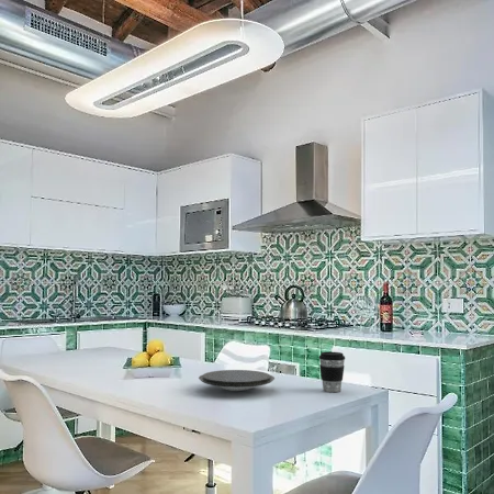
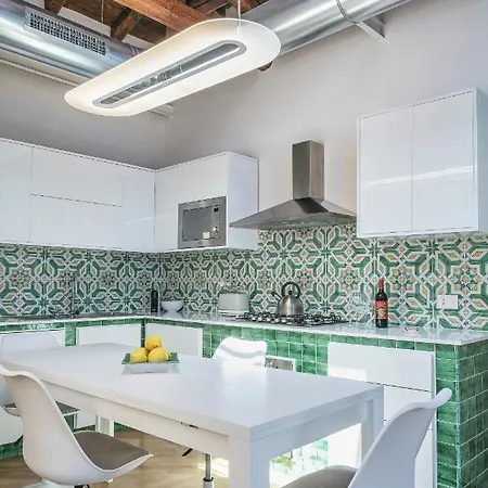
- plate [198,369,276,392]
- coffee cup [318,351,346,393]
